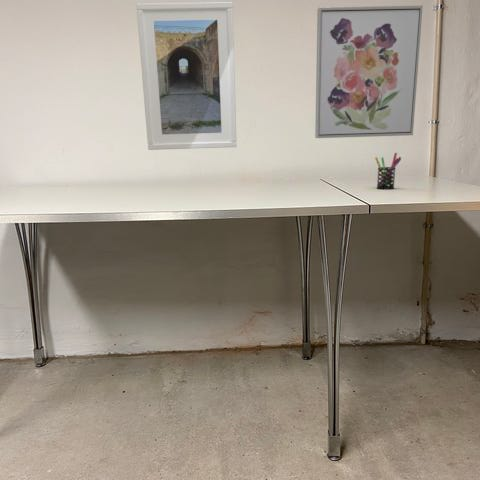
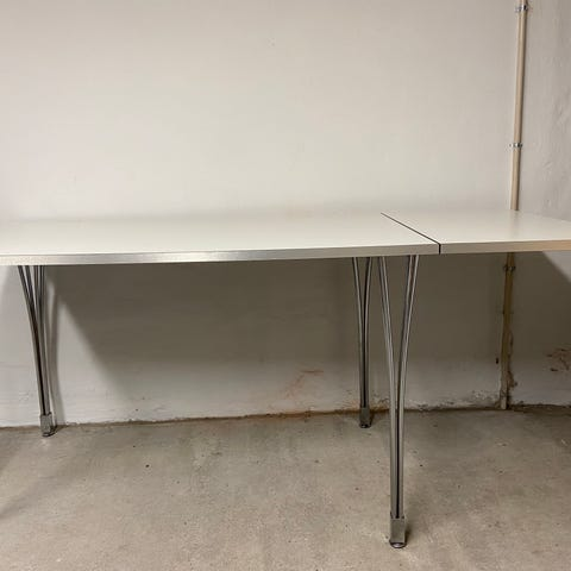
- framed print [135,1,238,151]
- wall art [314,4,424,139]
- pen holder [374,152,402,191]
